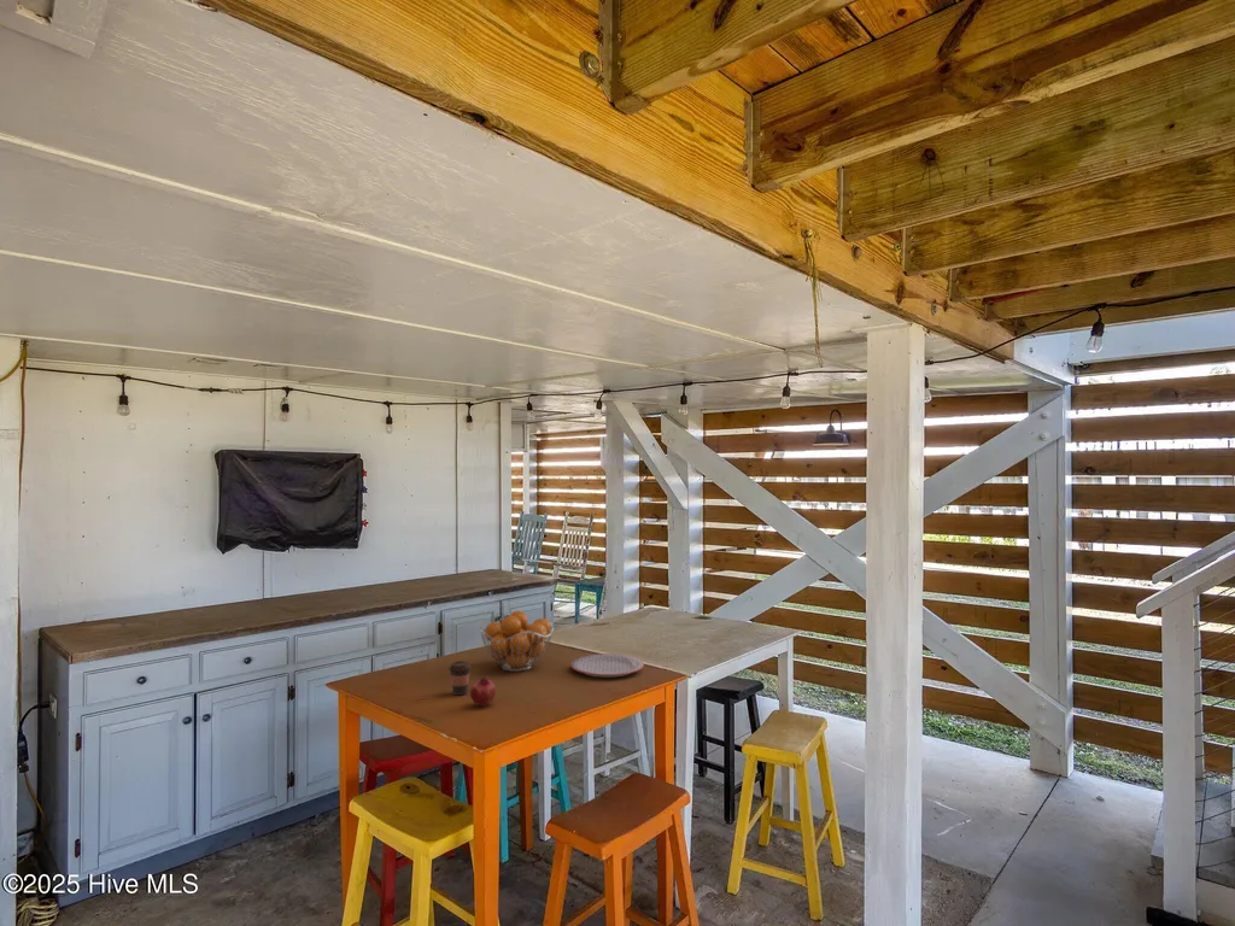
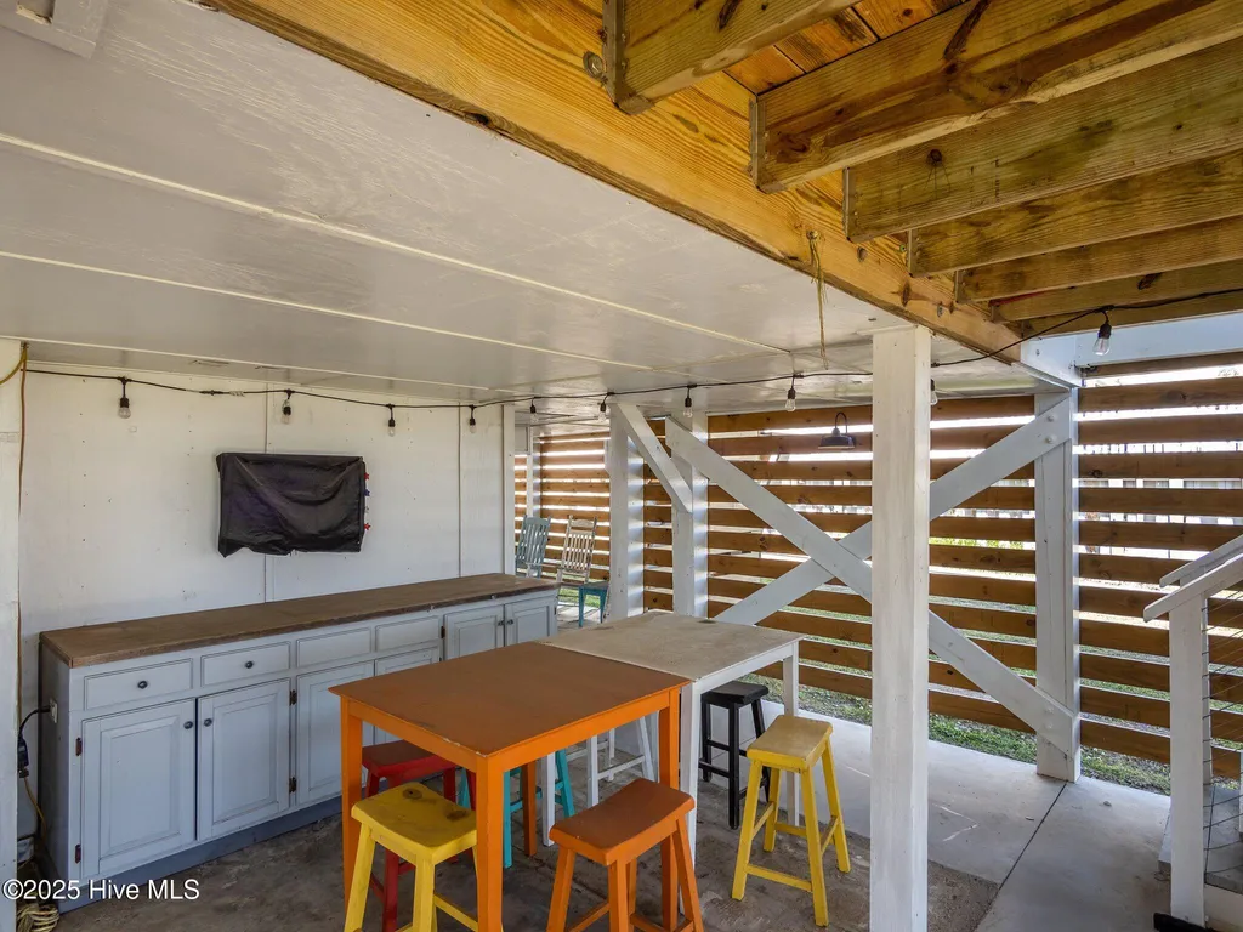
- fruit basket [479,609,555,673]
- fruit [469,675,497,708]
- plate [569,652,645,679]
- coffee cup [447,660,473,697]
